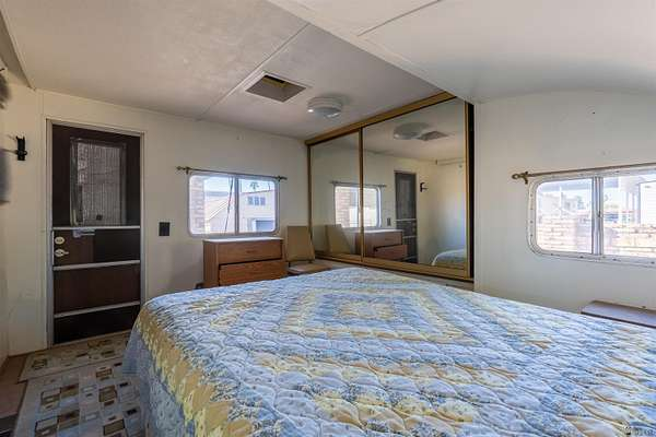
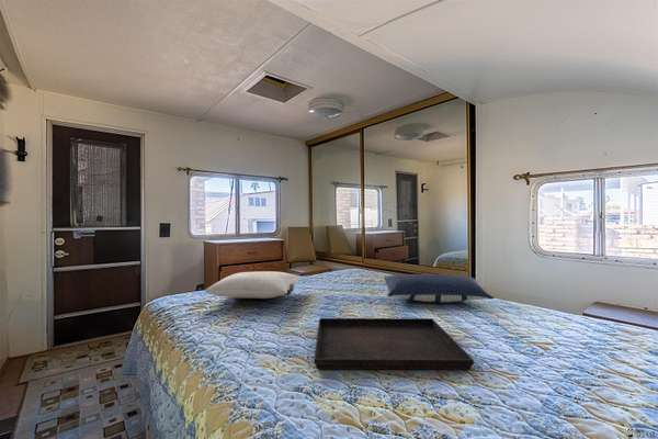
+ serving tray [313,317,475,371]
+ pillow [204,270,302,300]
+ pillow [383,273,495,303]
